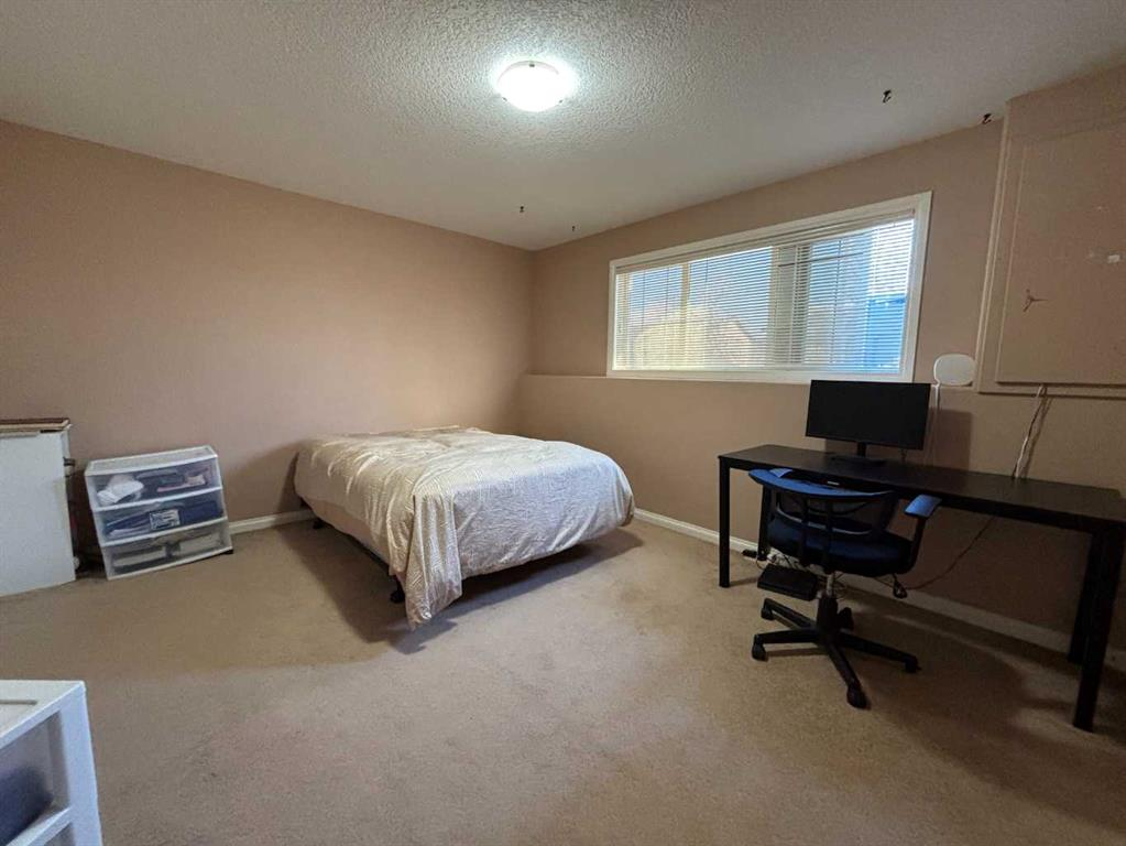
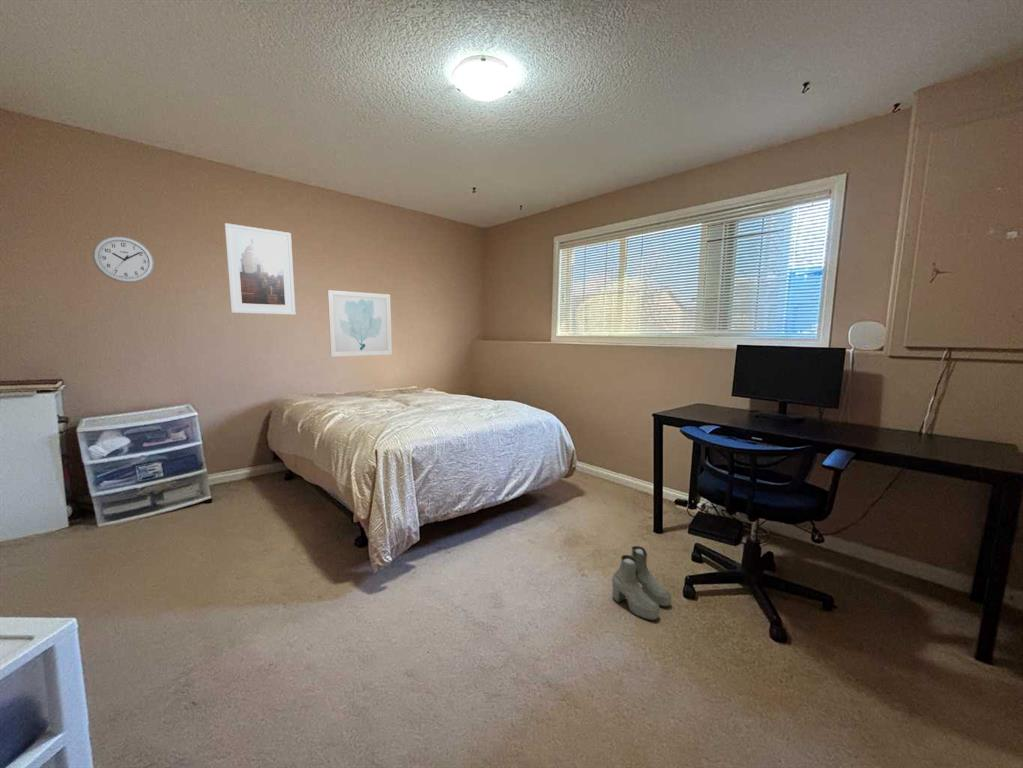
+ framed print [223,222,296,316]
+ wall clock [92,235,155,284]
+ wall art [327,289,393,358]
+ boots [611,545,672,621]
